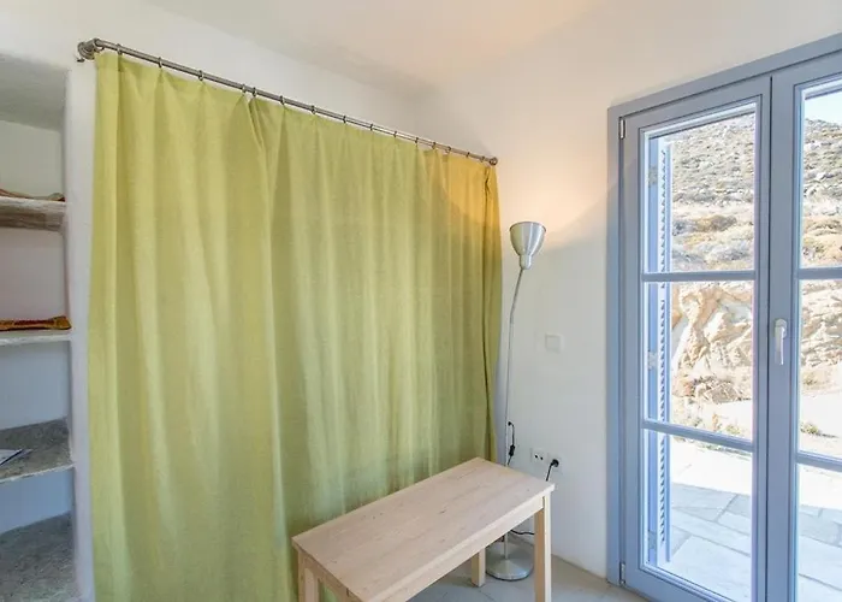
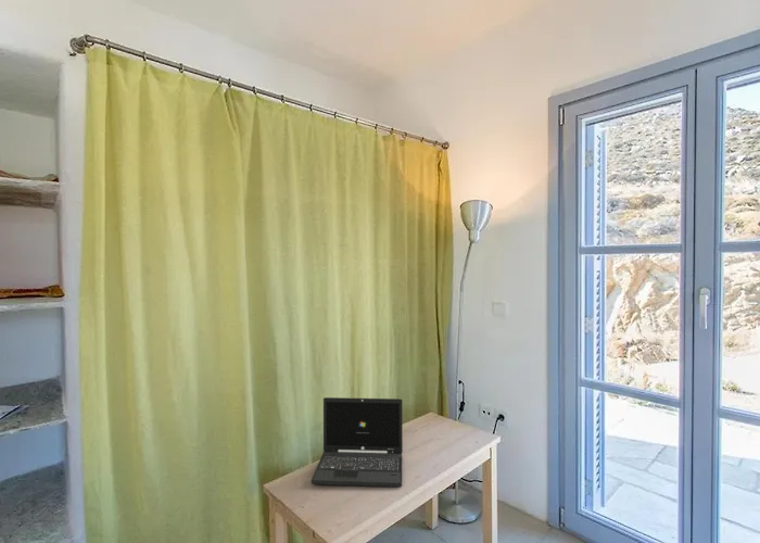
+ laptop [311,396,404,489]
